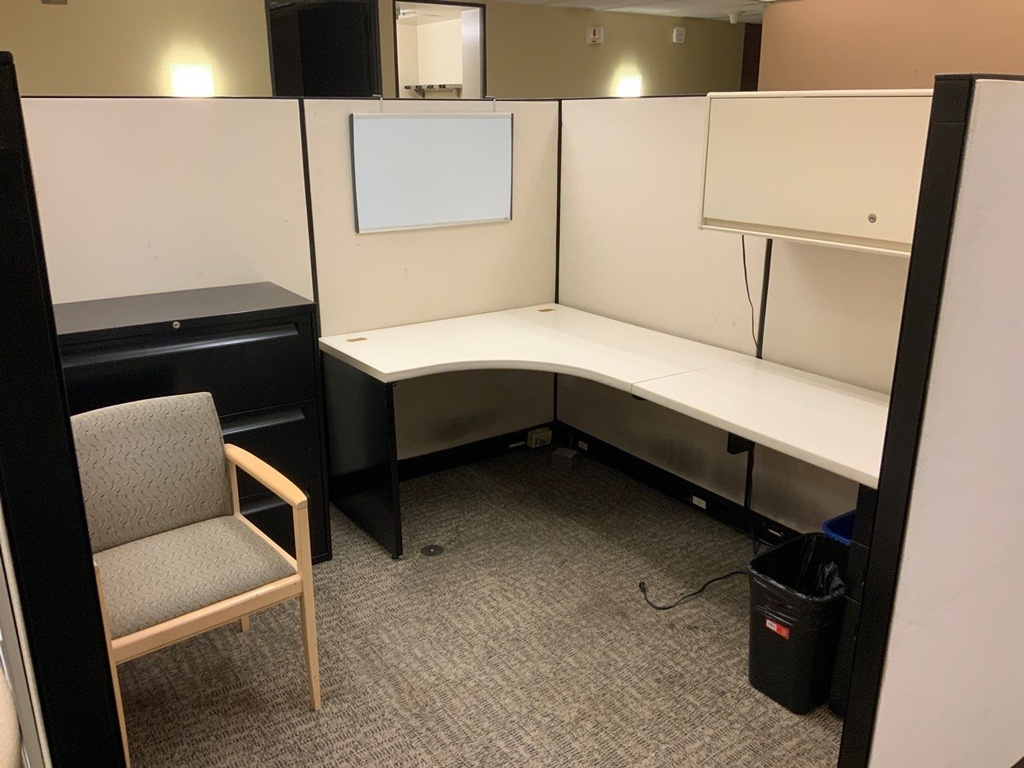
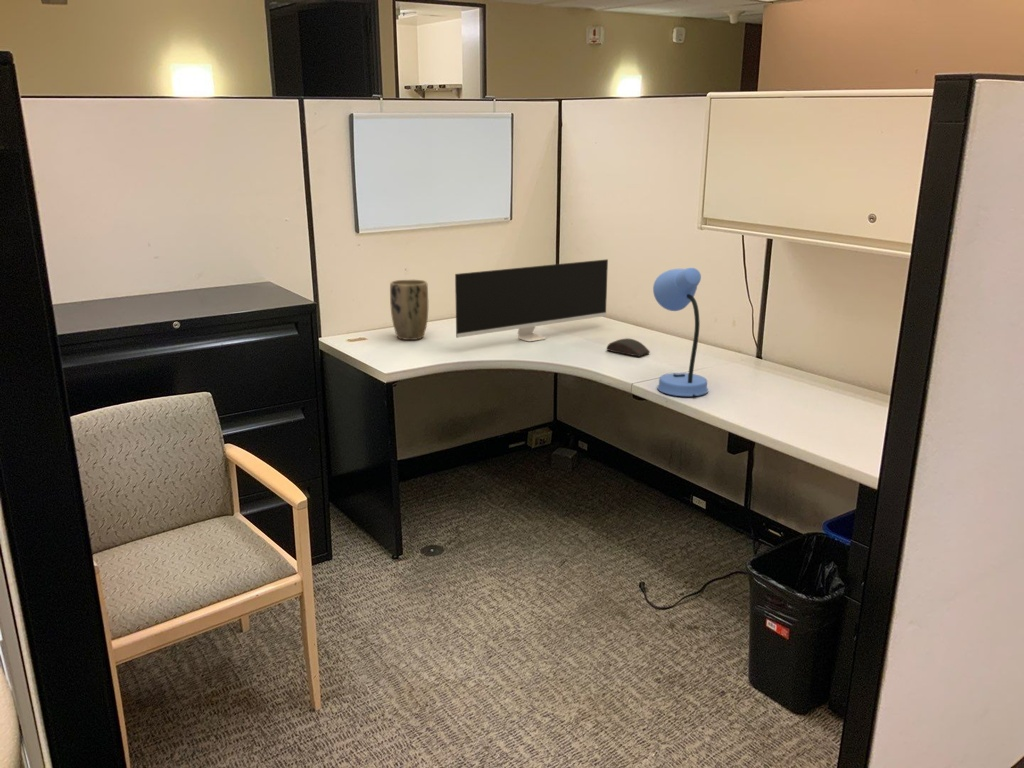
+ monitor [454,258,609,342]
+ computer mouse [605,337,651,358]
+ plant pot [389,279,429,341]
+ desk lamp [652,267,709,398]
